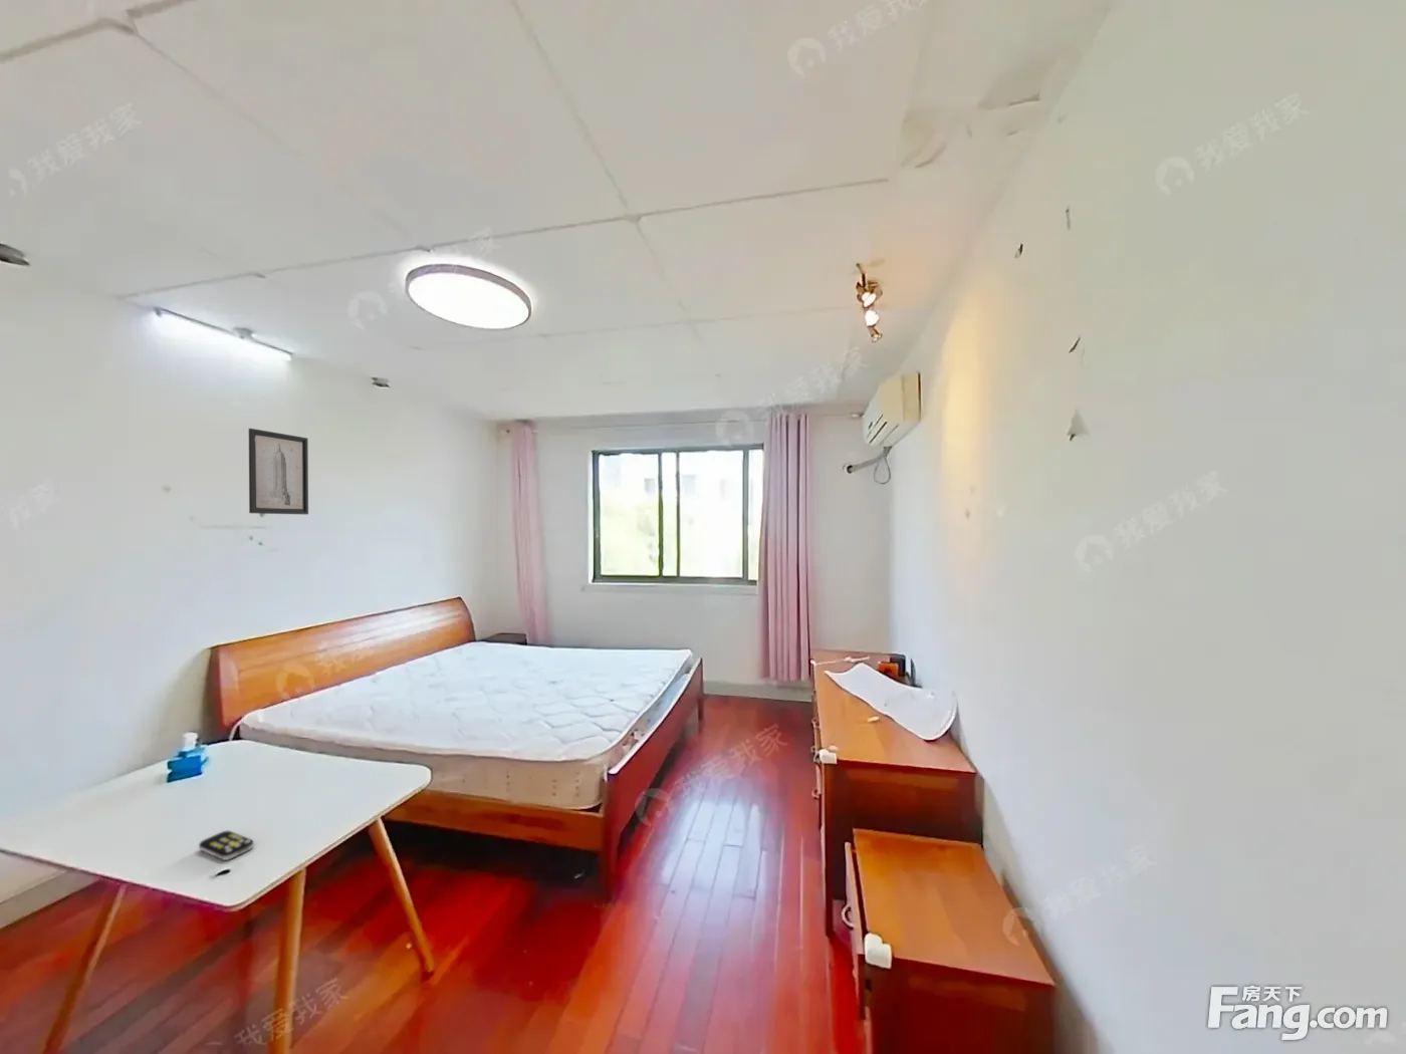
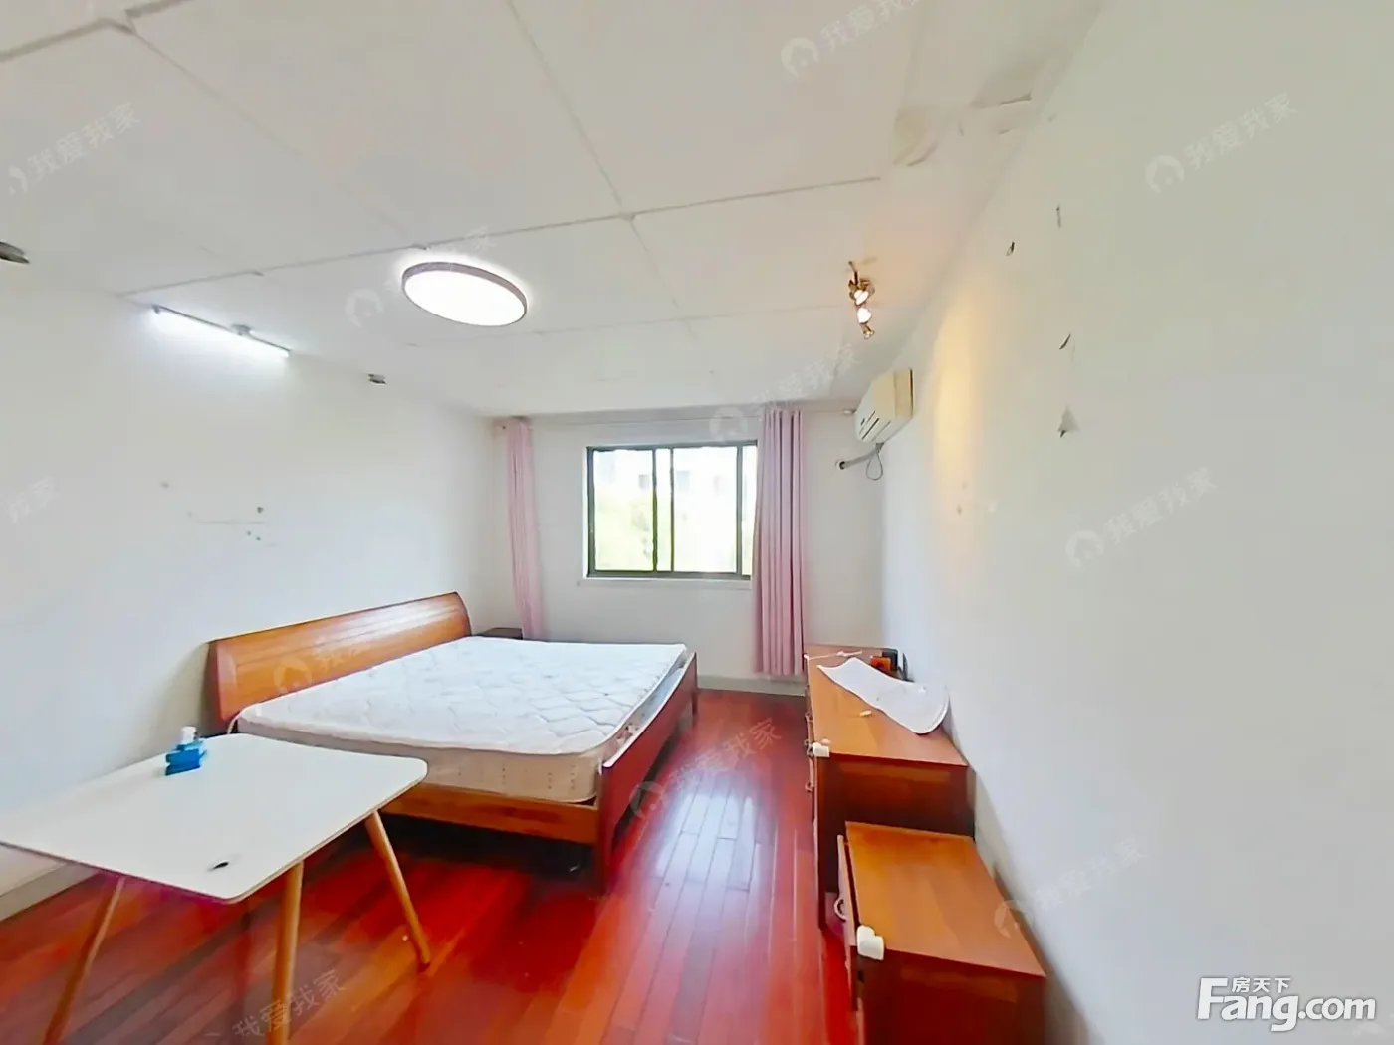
- wall art [248,427,309,516]
- remote control [198,830,255,861]
